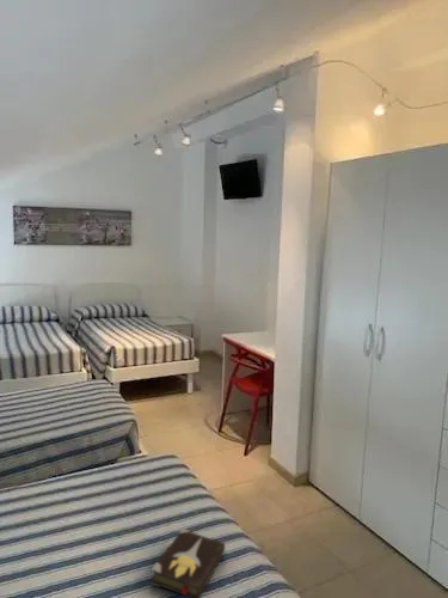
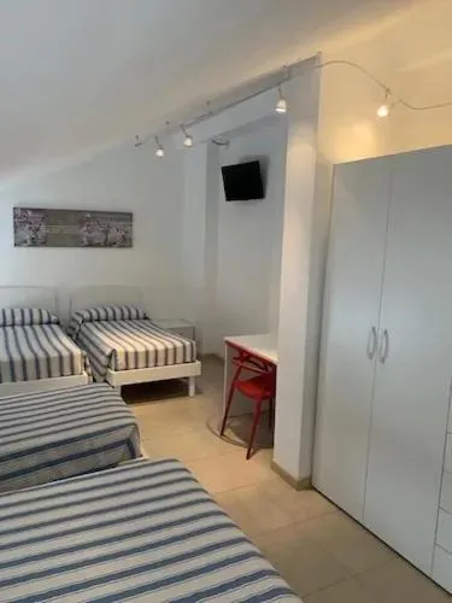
- hardback book [149,527,226,598]
